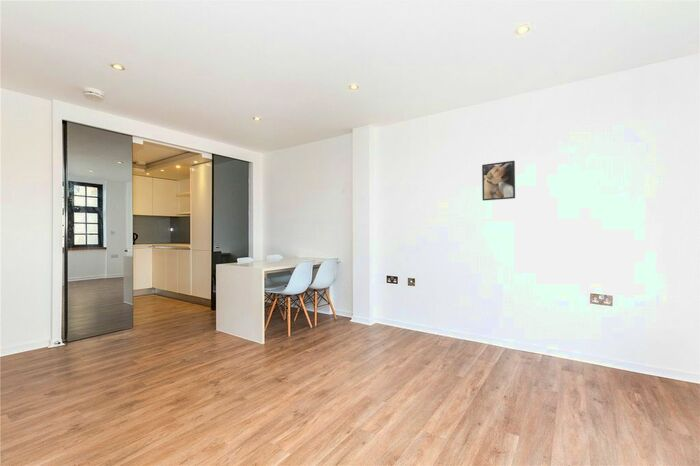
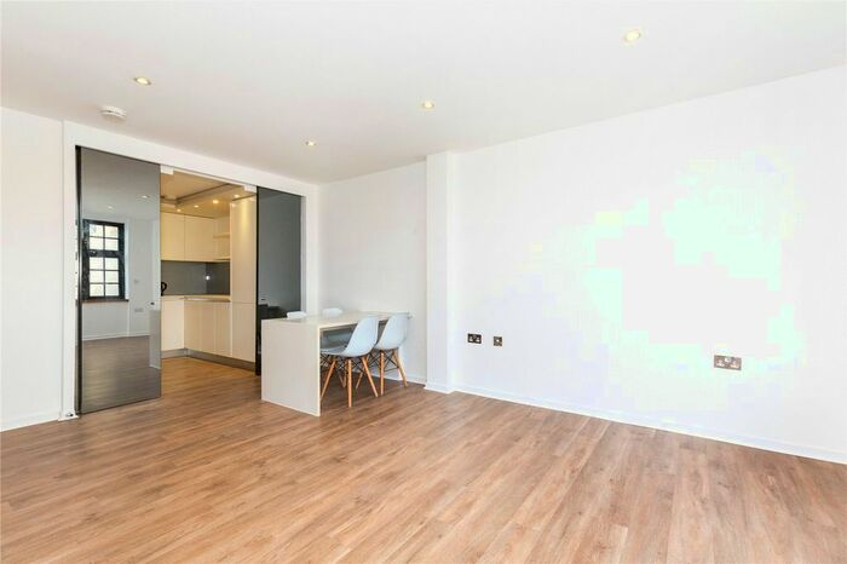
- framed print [481,160,516,202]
